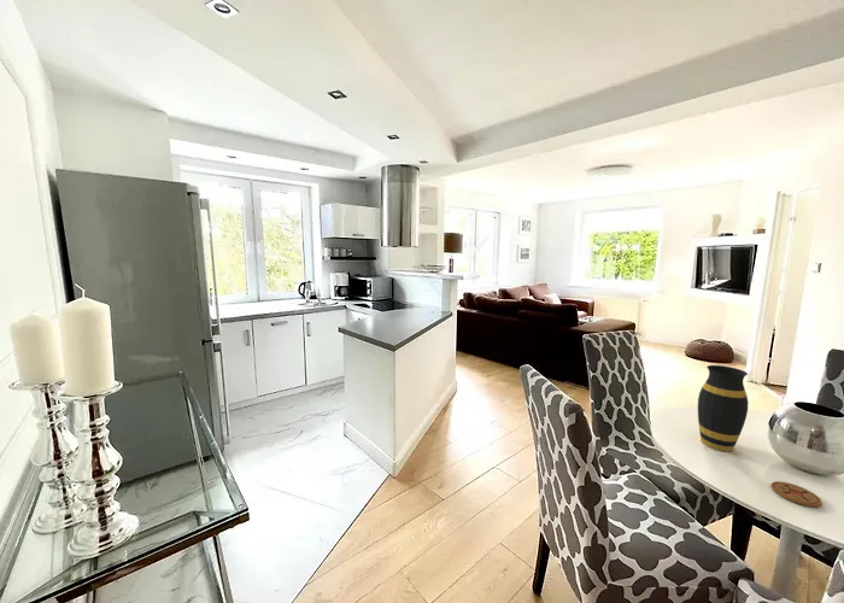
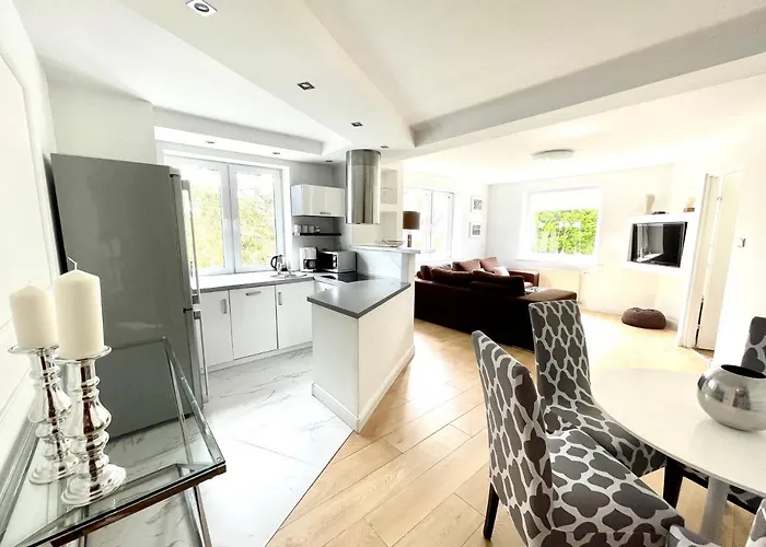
- coaster [770,480,824,508]
- vase [697,364,750,452]
